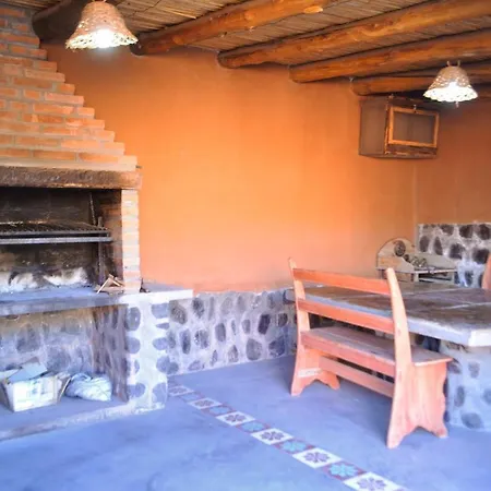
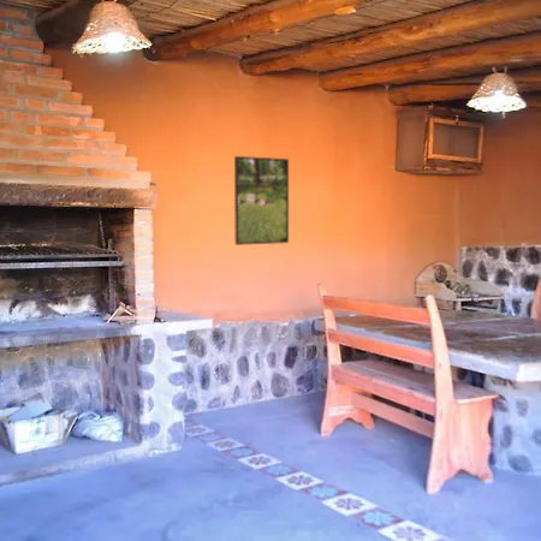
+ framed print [233,155,290,246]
